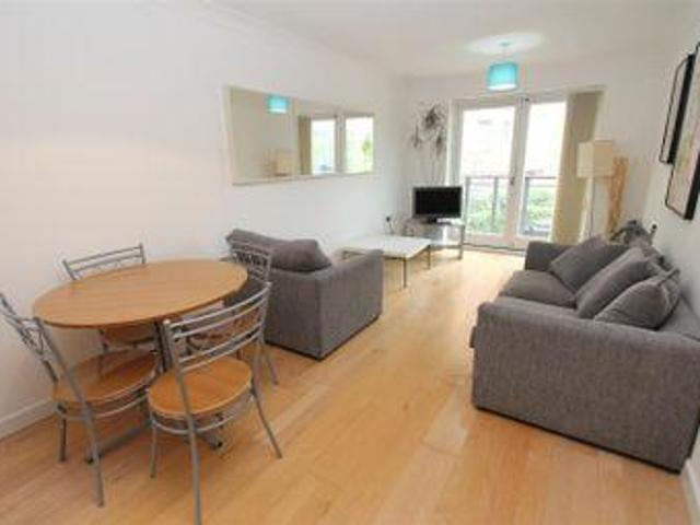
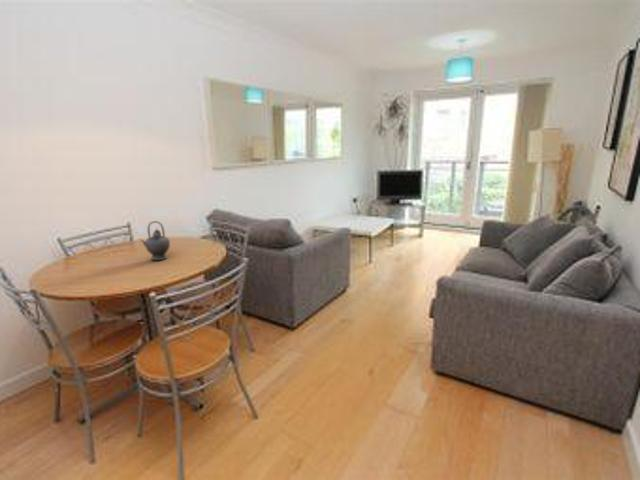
+ teapot [138,220,171,261]
